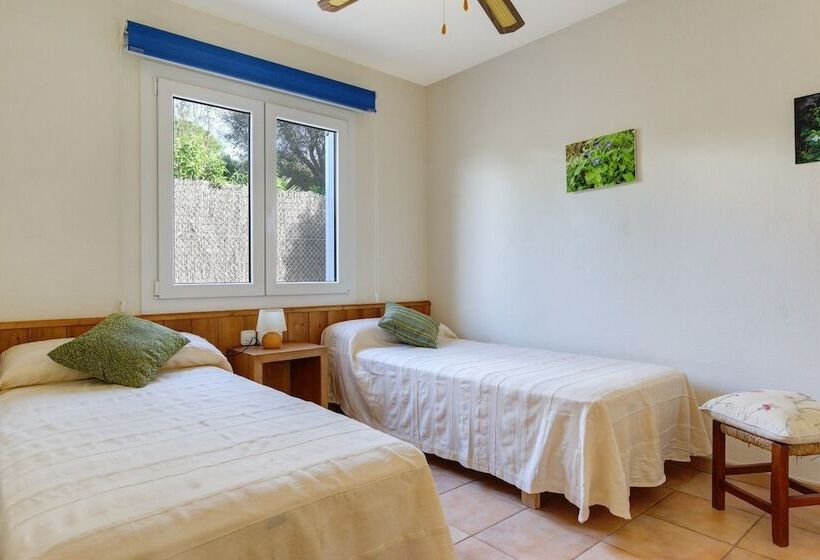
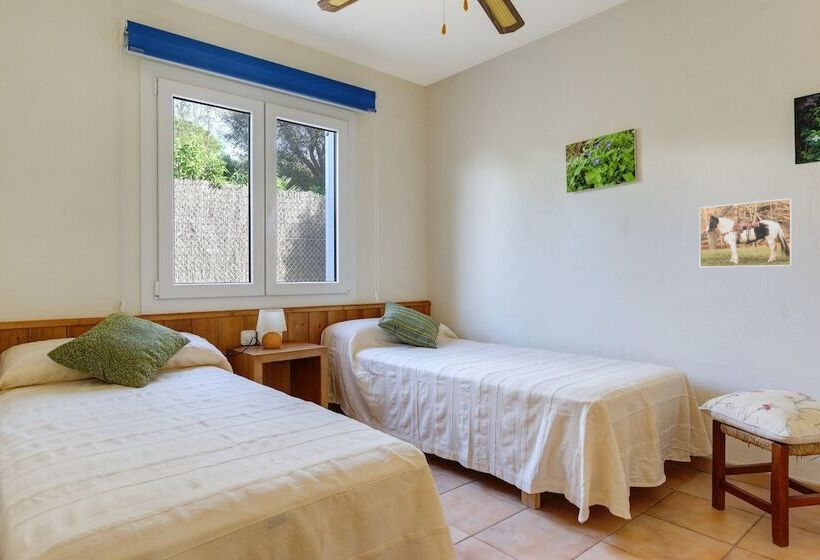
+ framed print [698,197,794,268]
